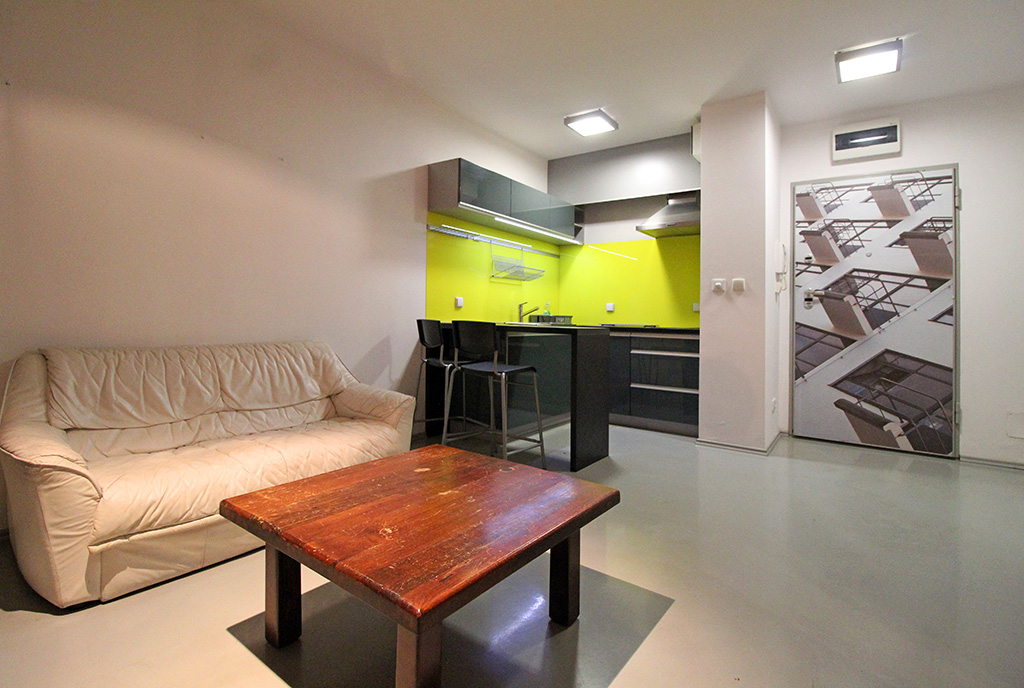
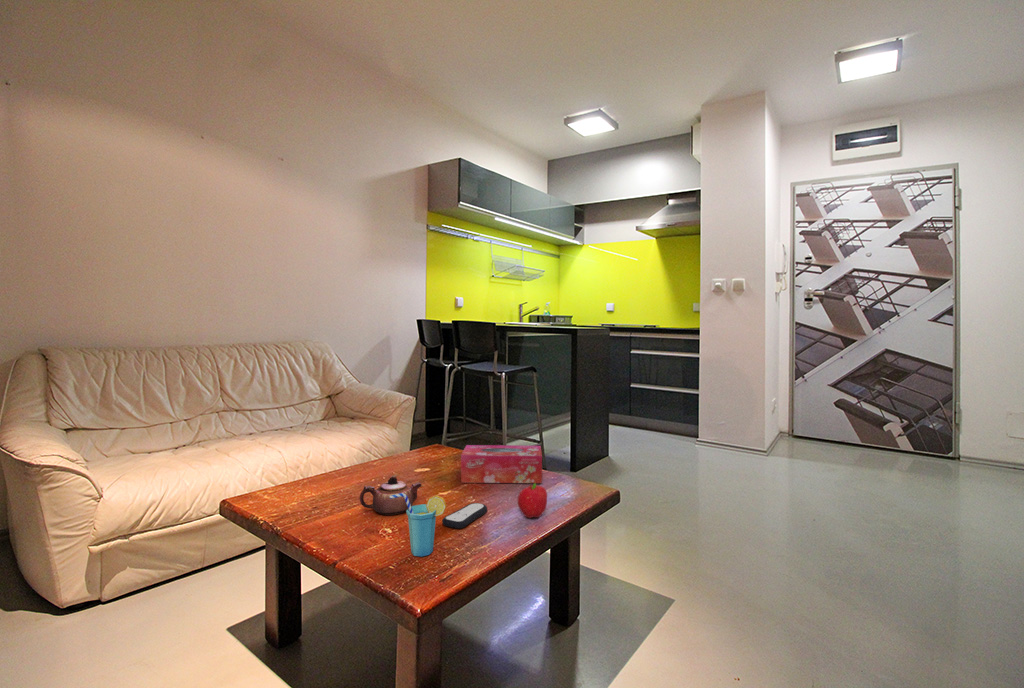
+ tissue box [460,444,543,484]
+ teapot [359,474,422,516]
+ fruit [517,483,548,519]
+ cup [390,493,447,558]
+ remote control [441,502,488,530]
